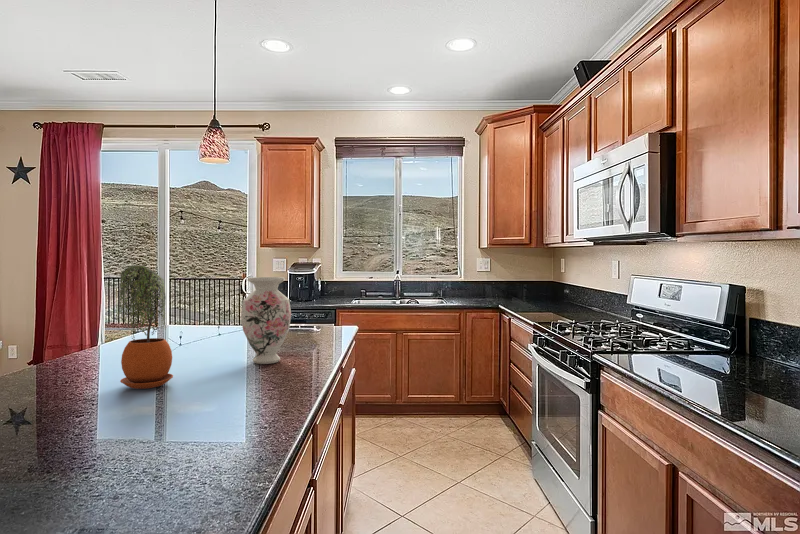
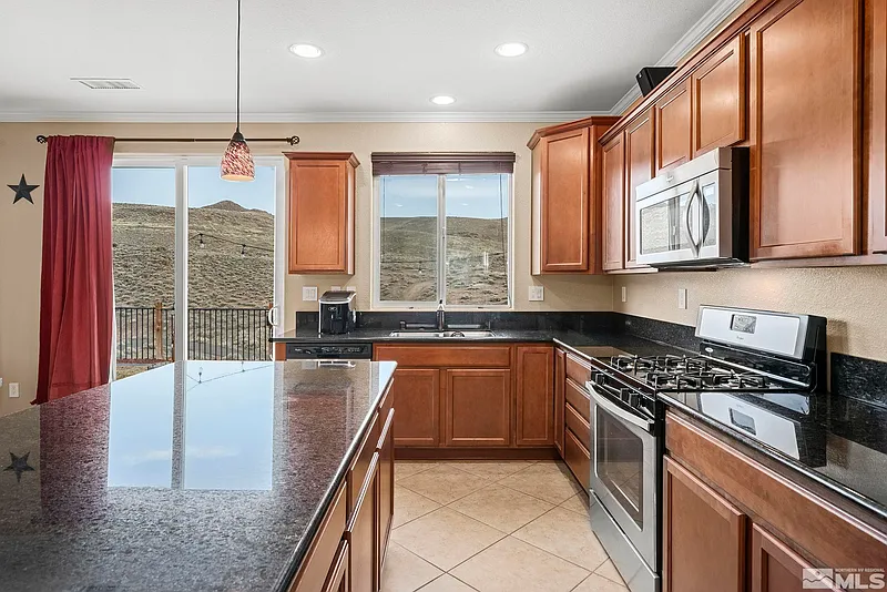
- potted plant [115,264,174,390]
- vase [240,276,292,365]
